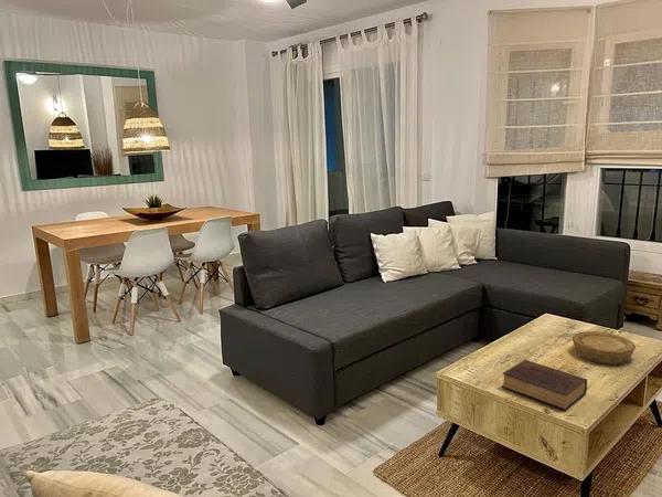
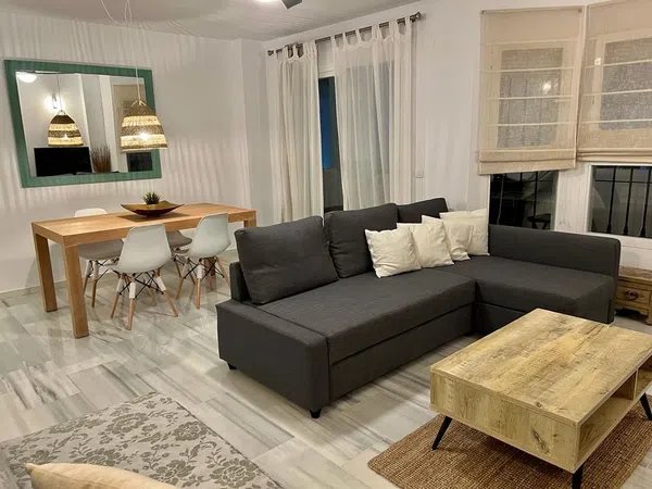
- bowl [572,330,637,366]
- book [501,359,588,412]
